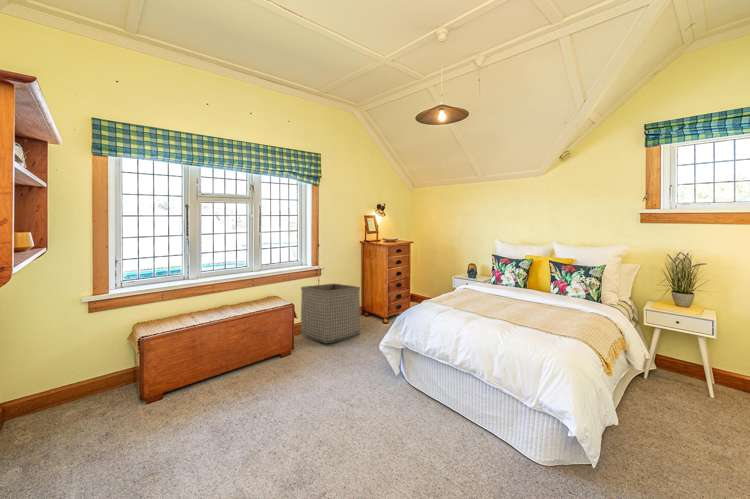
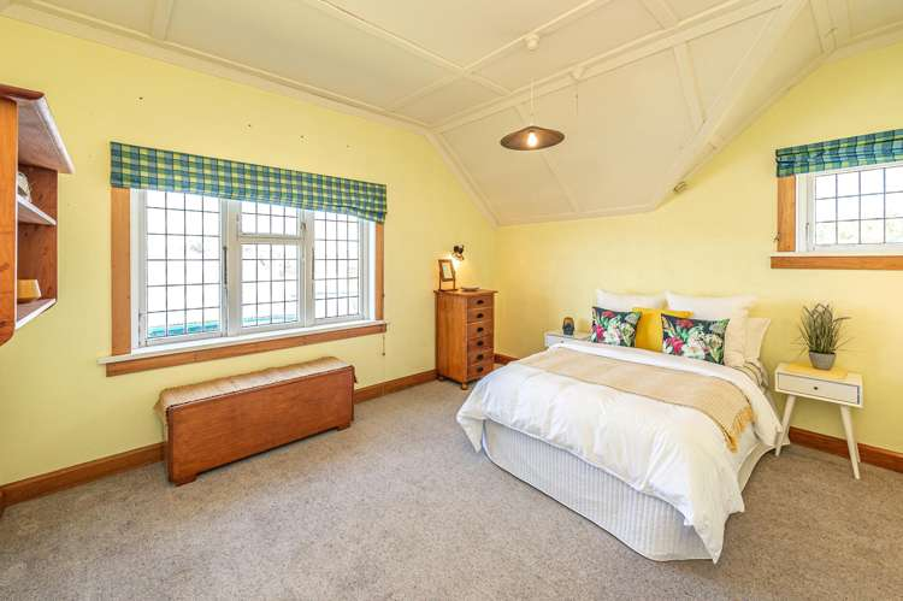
- laundry basket [300,283,362,344]
